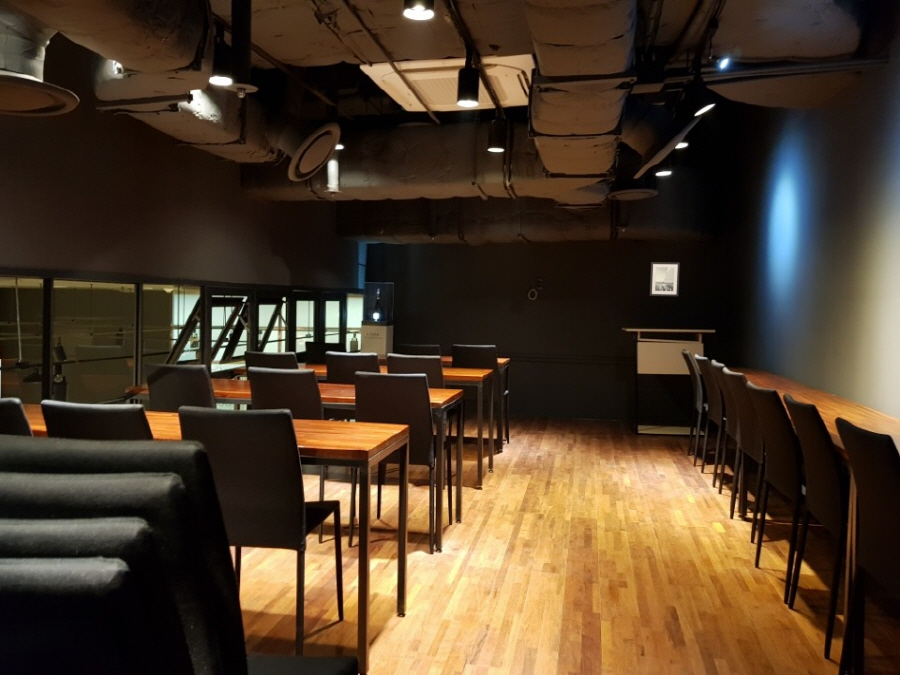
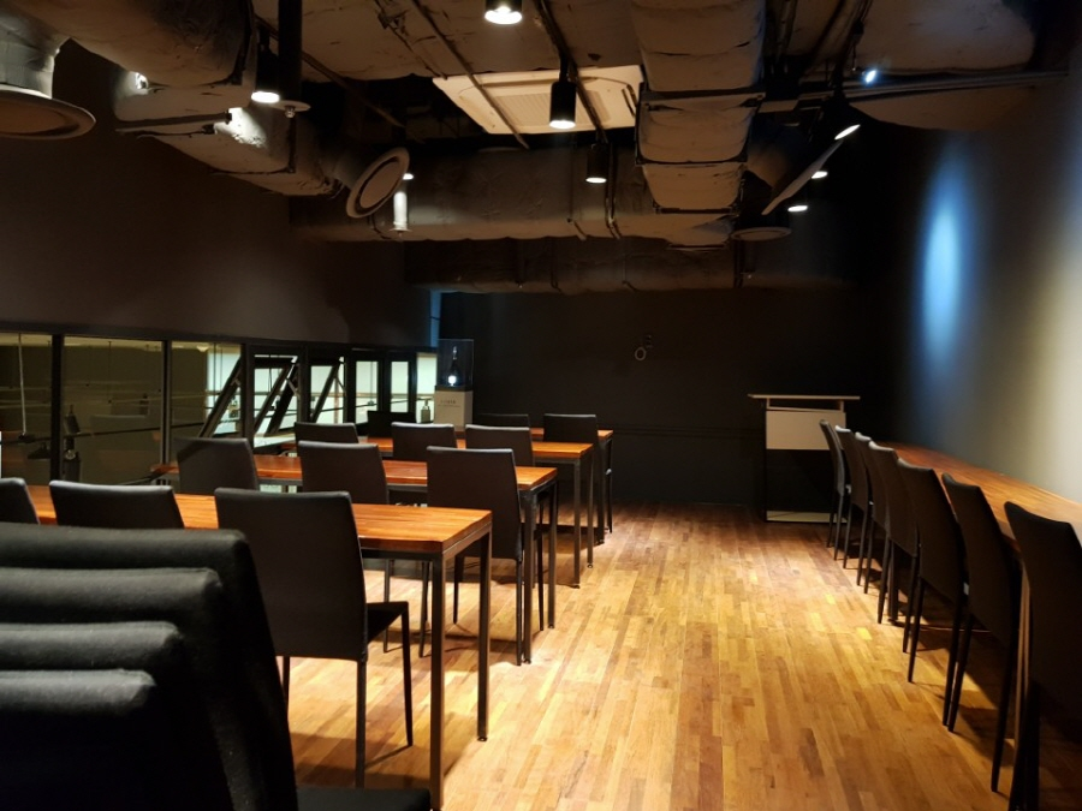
- wall art [649,261,681,297]
